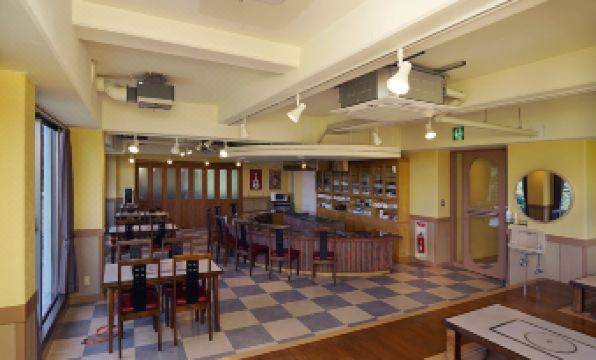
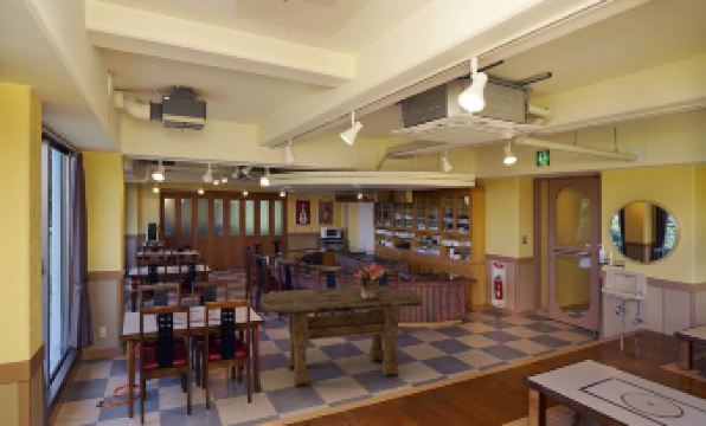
+ bouquet [353,262,385,301]
+ dining table [259,284,424,388]
